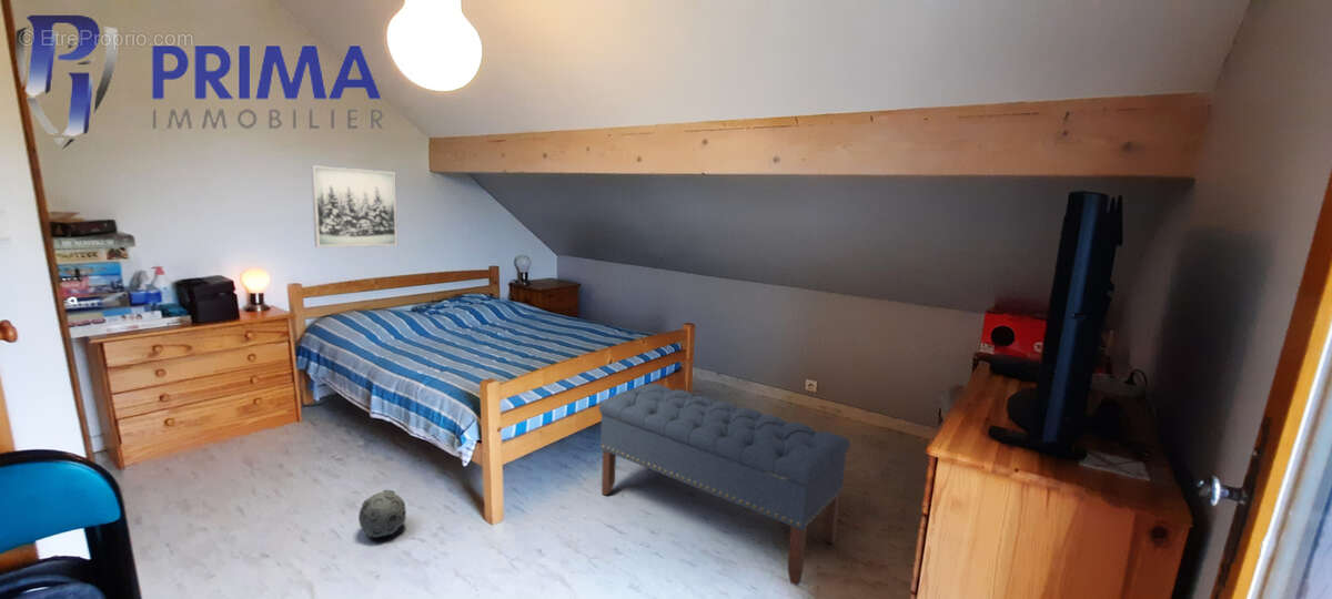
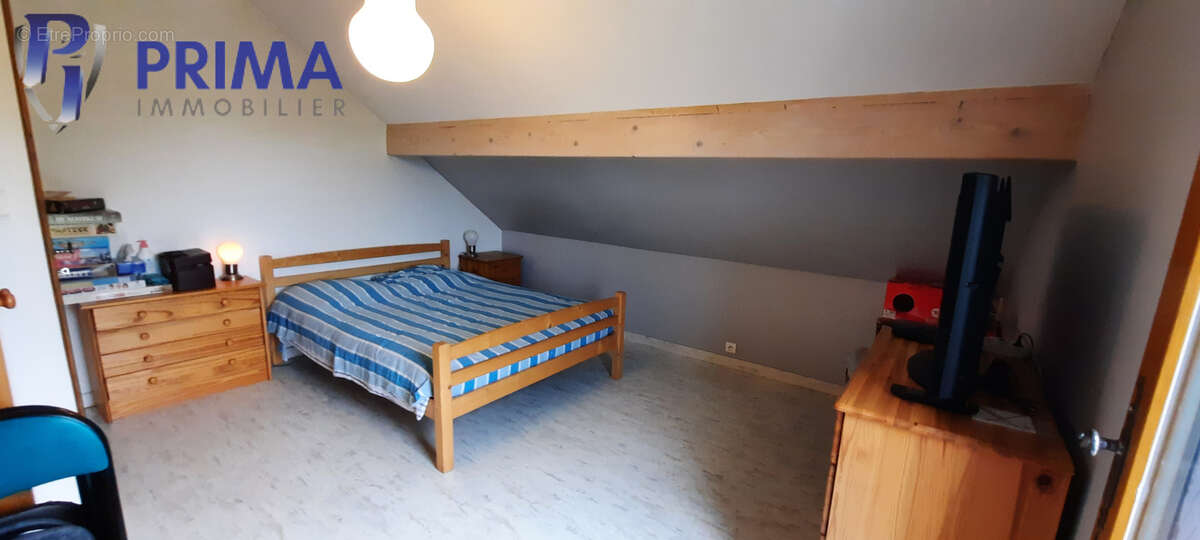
- bench [598,383,851,587]
- ball [357,489,407,539]
- wall art [310,164,398,248]
